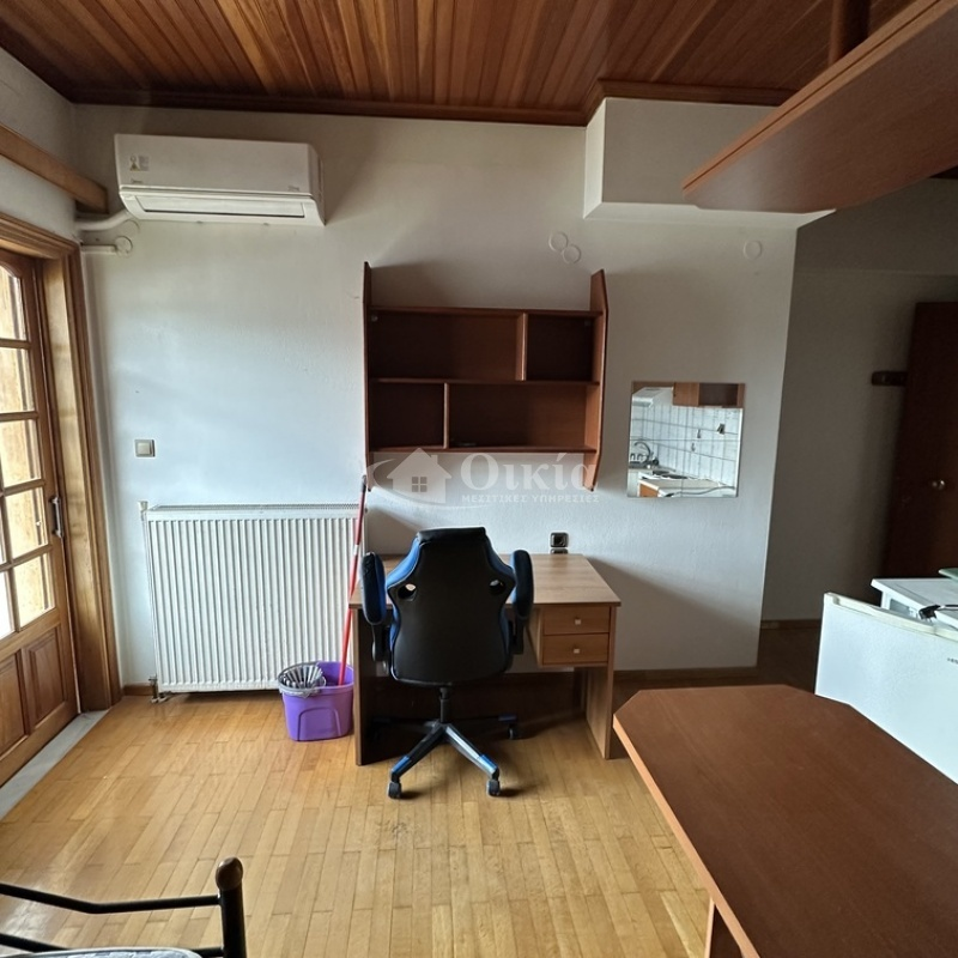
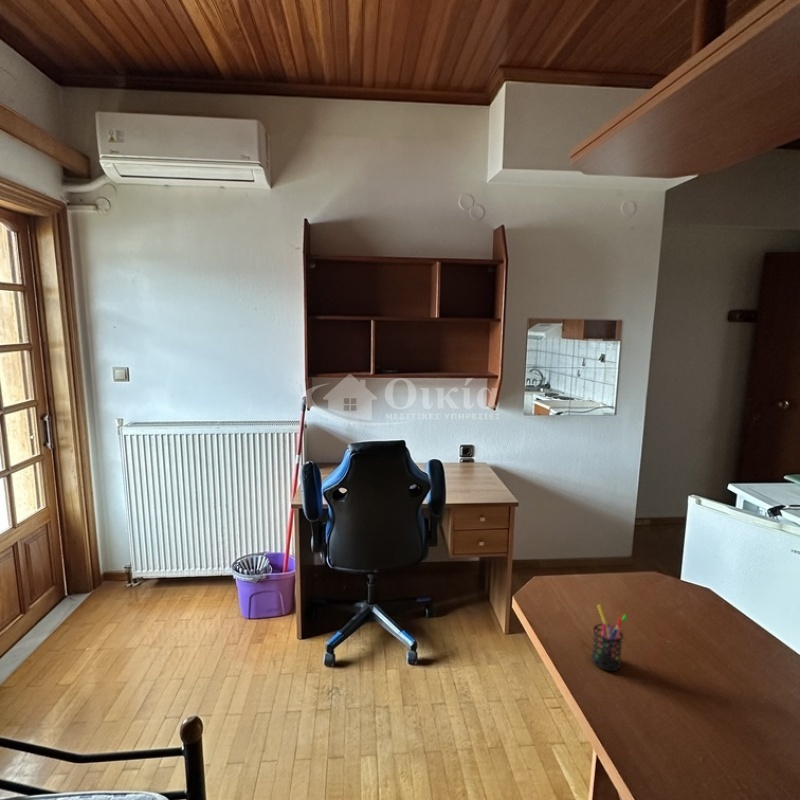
+ pen holder [590,604,628,672]
